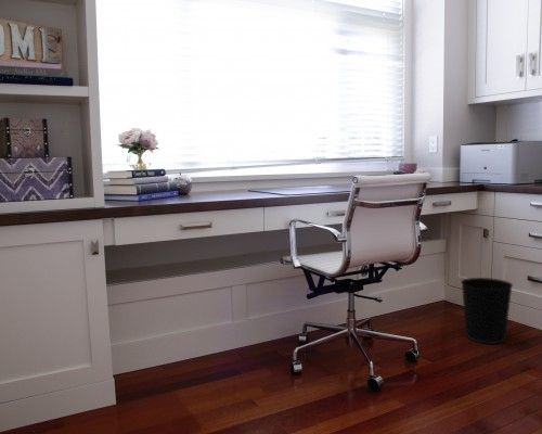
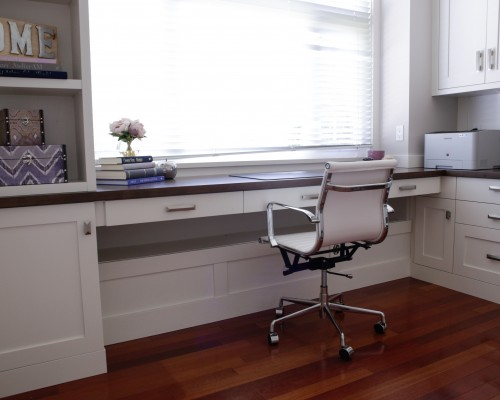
- wastebasket [460,277,514,345]
